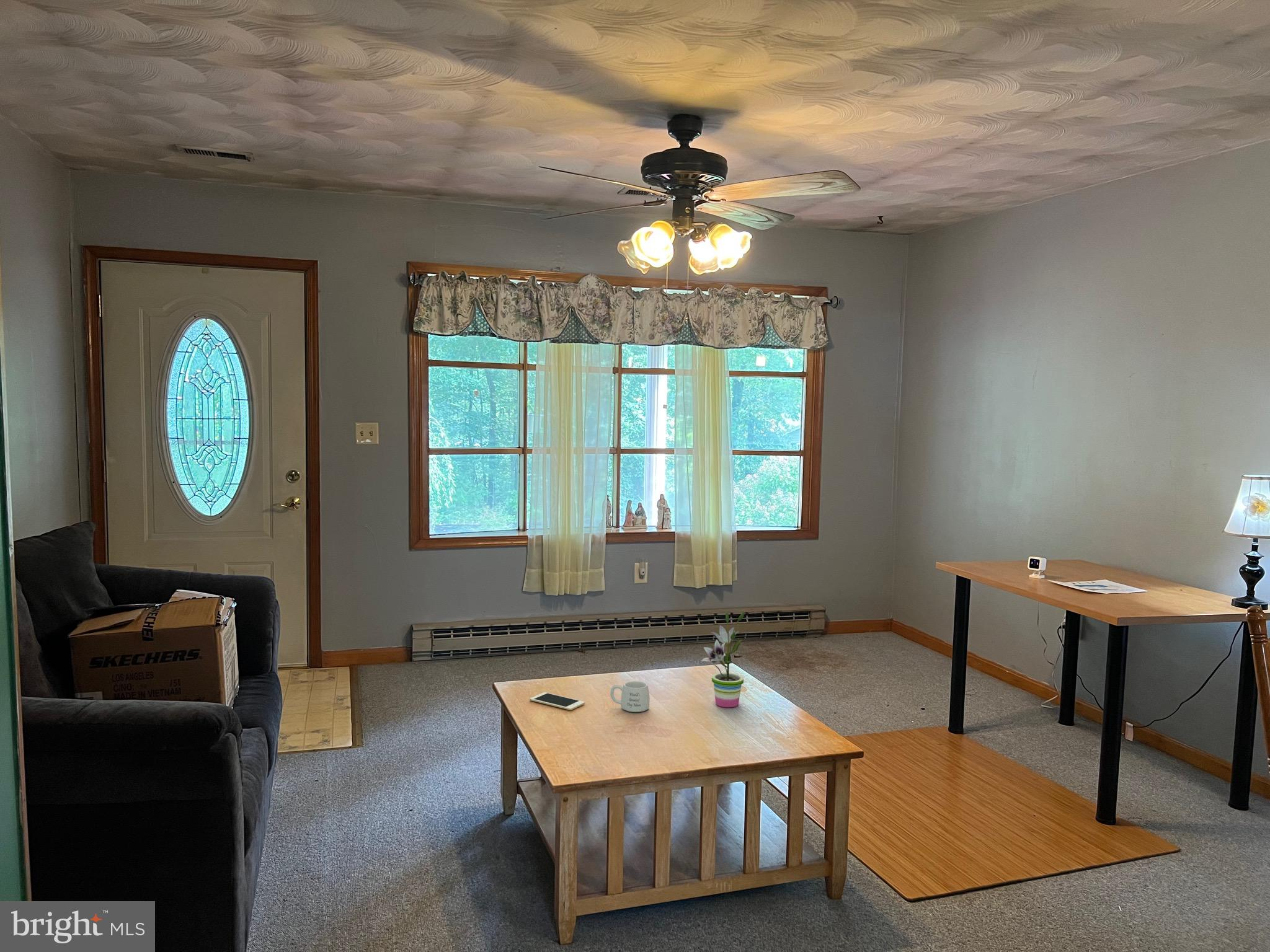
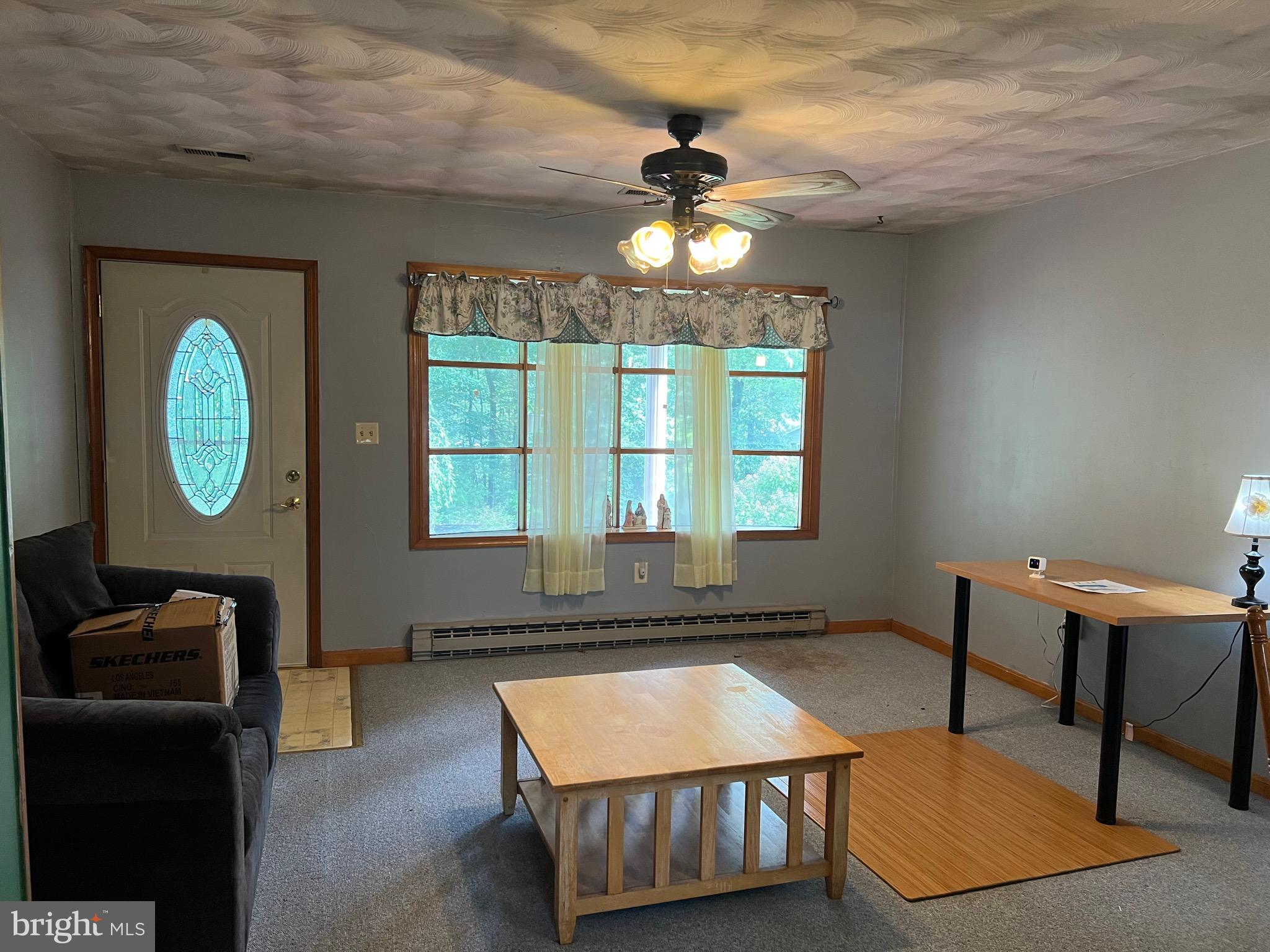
- potted plant [701,611,745,708]
- mug [610,681,650,713]
- cell phone [529,692,585,711]
